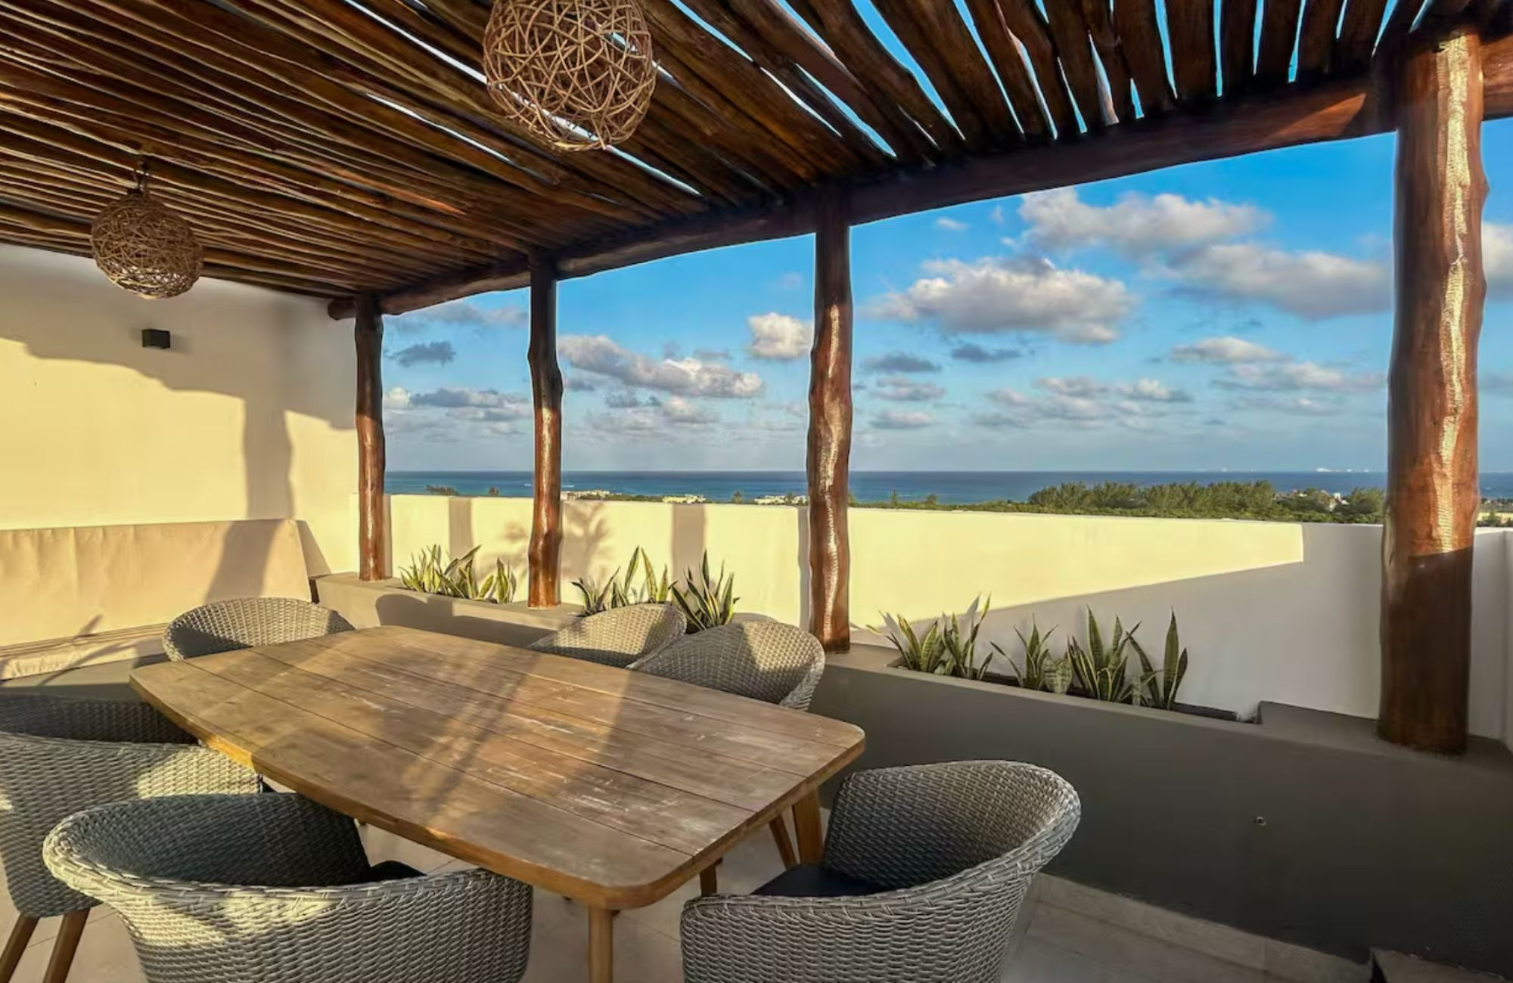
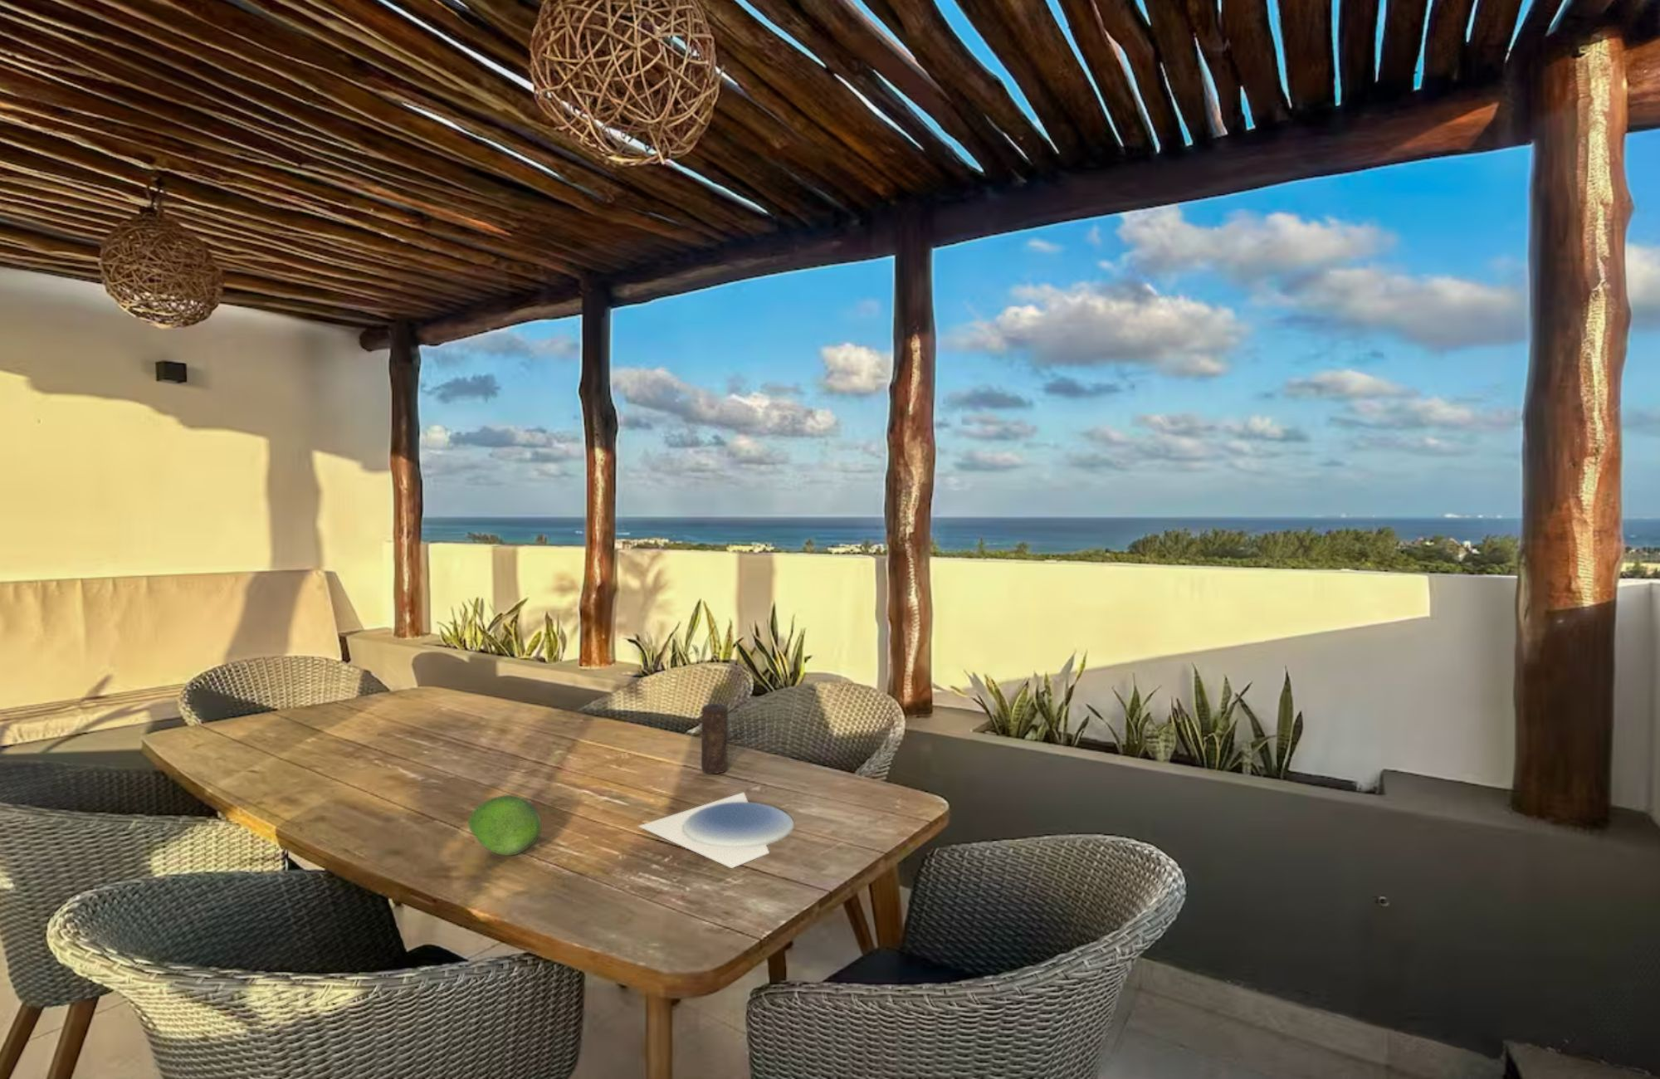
+ fruit [467,795,542,856]
+ plate [636,792,795,869]
+ candle [701,703,728,774]
